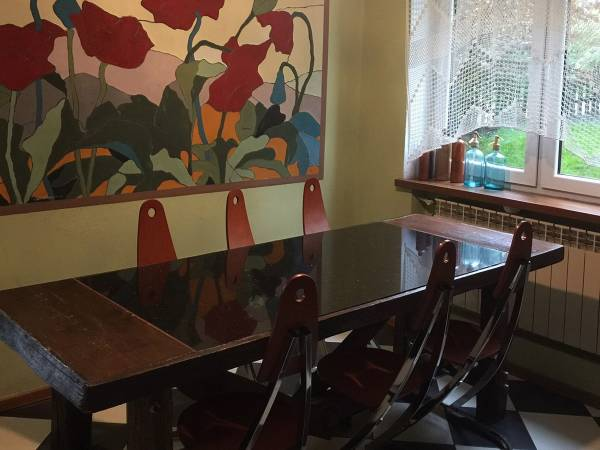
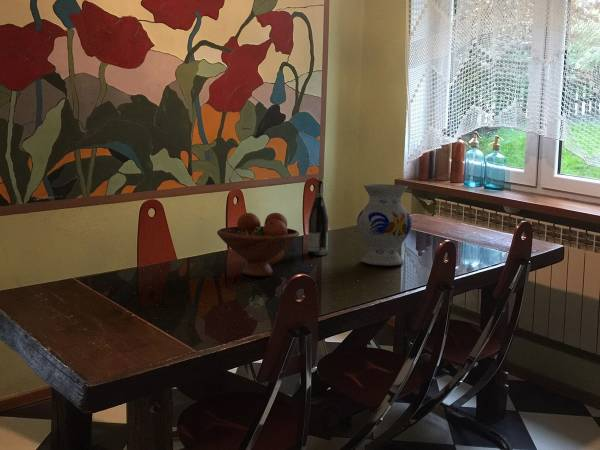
+ fruit bowl [216,212,300,277]
+ vase [356,183,413,266]
+ wine bottle [307,179,329,256]
